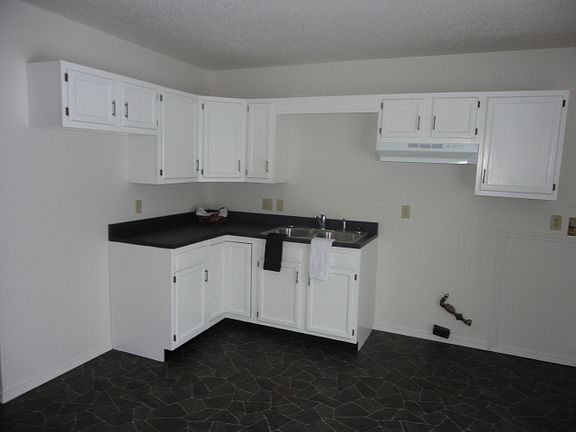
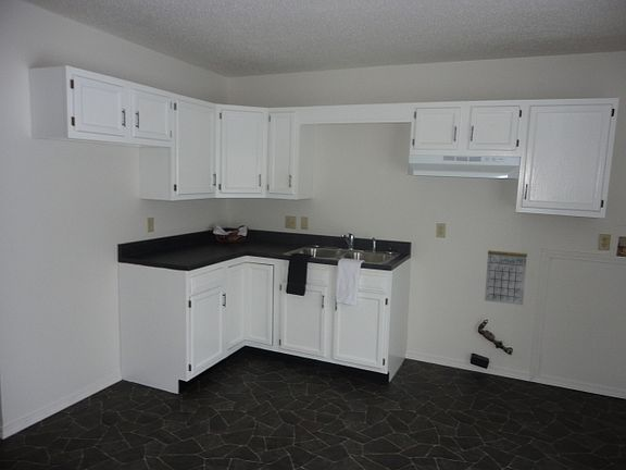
+ calendar [484,243,528,306]
